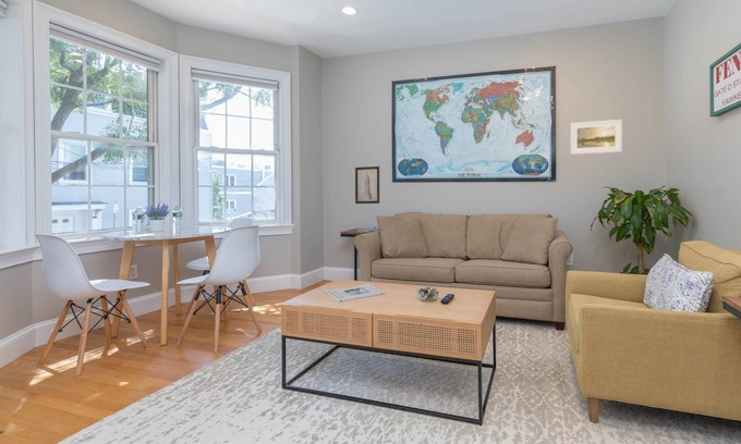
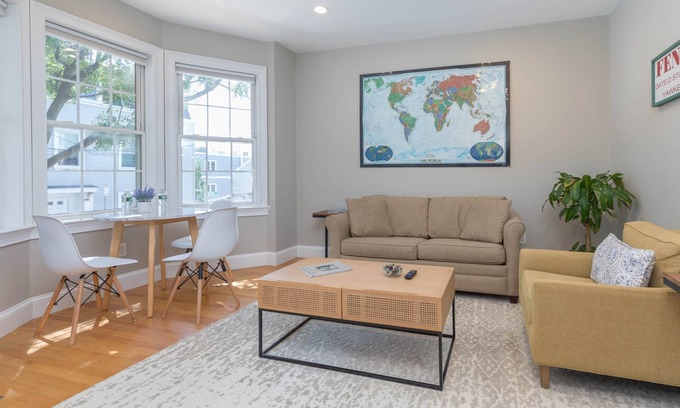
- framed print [570,119,623,156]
- wall art [354,165,380,205]
